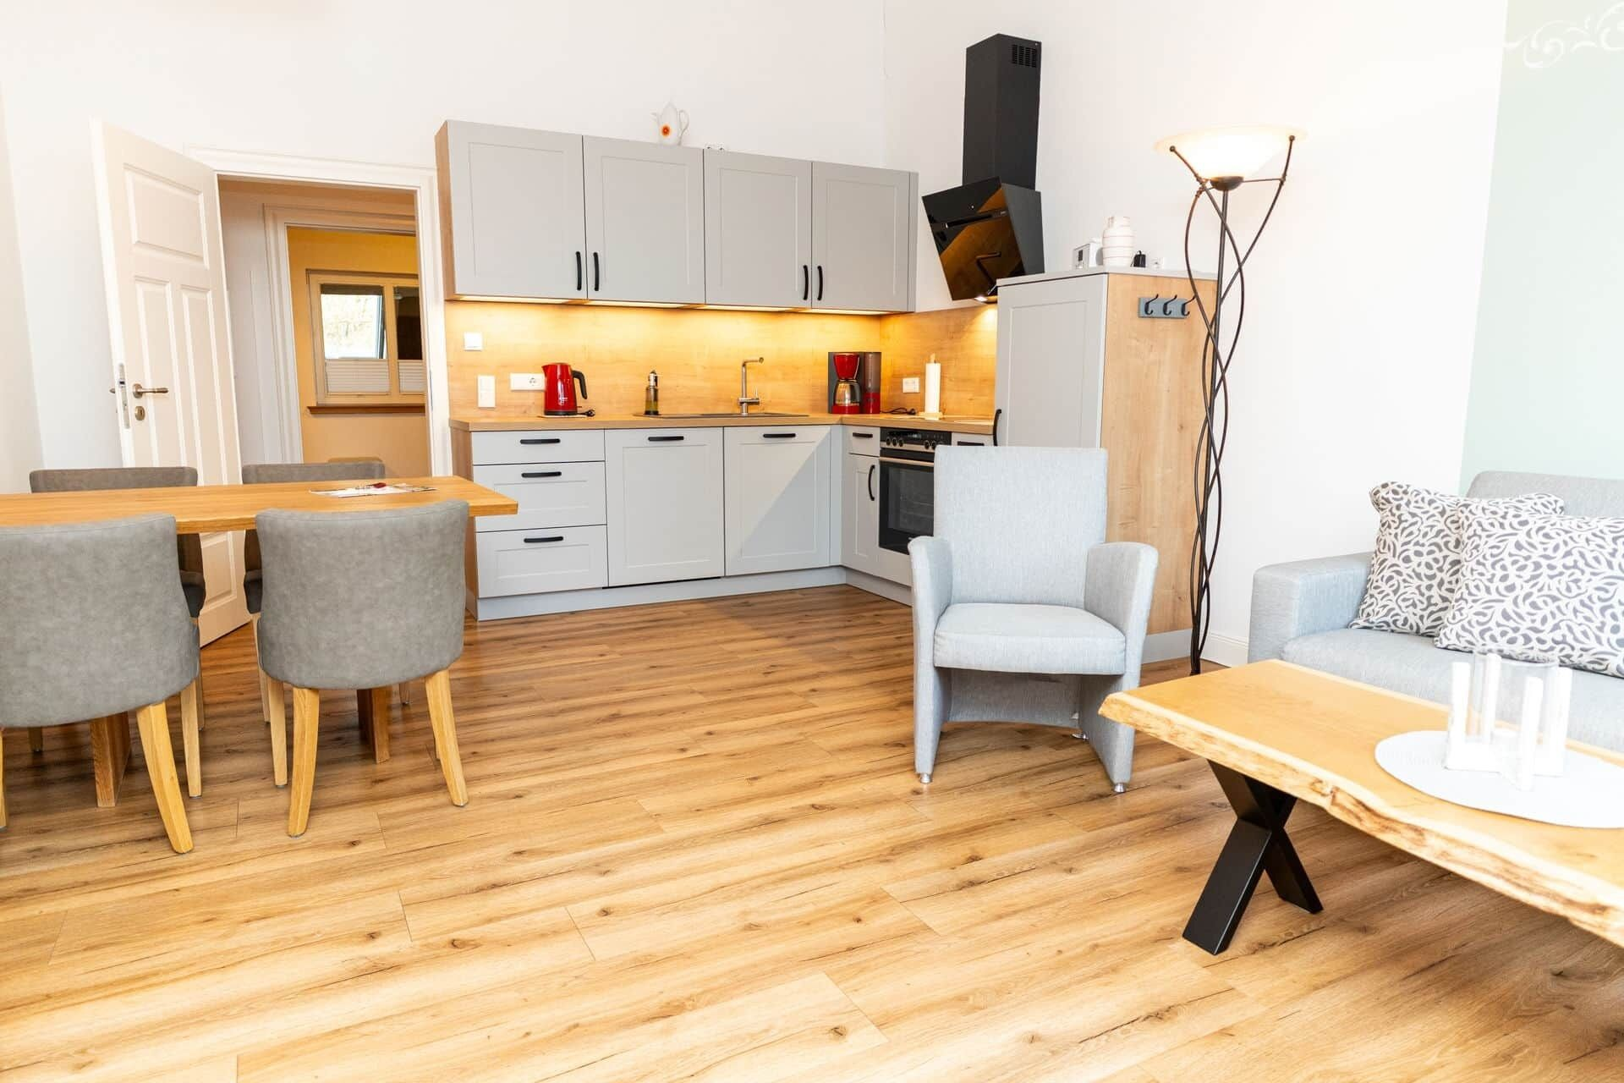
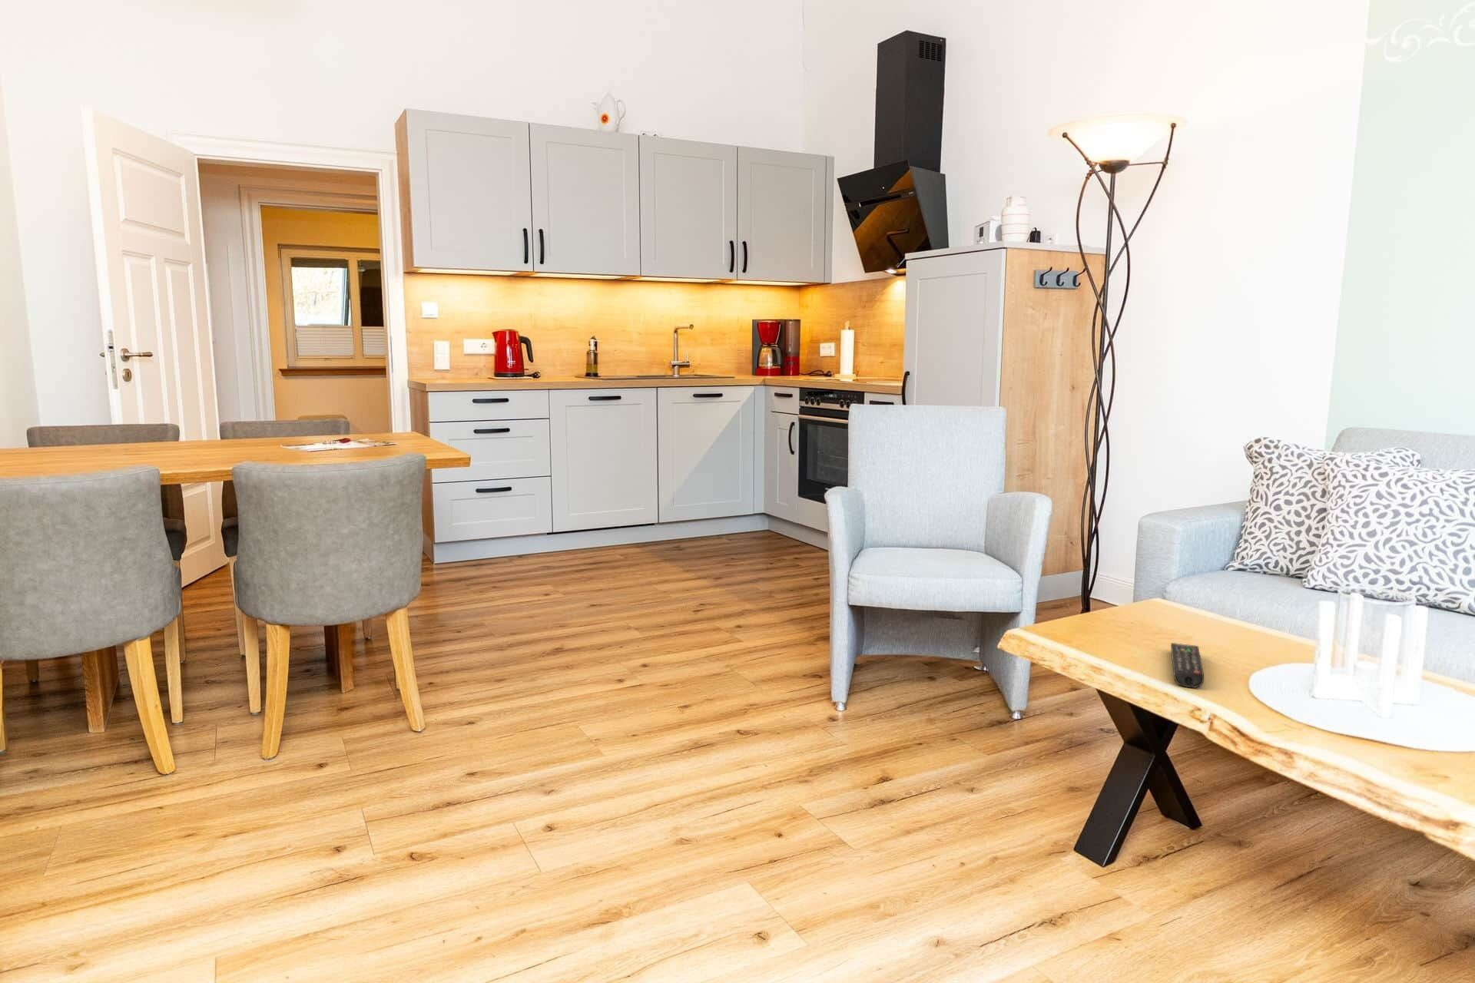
+ remote control [1170,642,1205,689]
